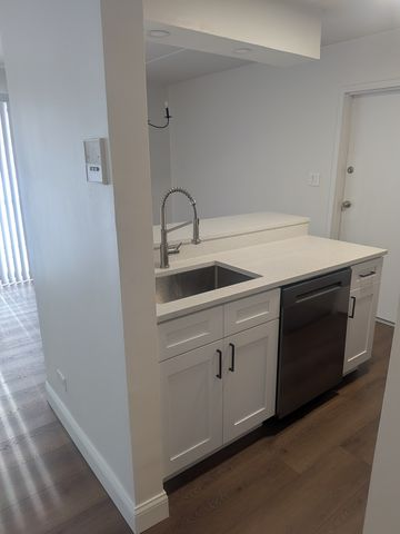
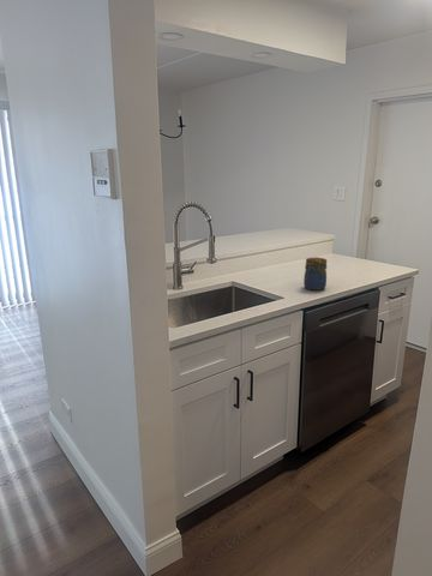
+ jar [302,257,328,292]
